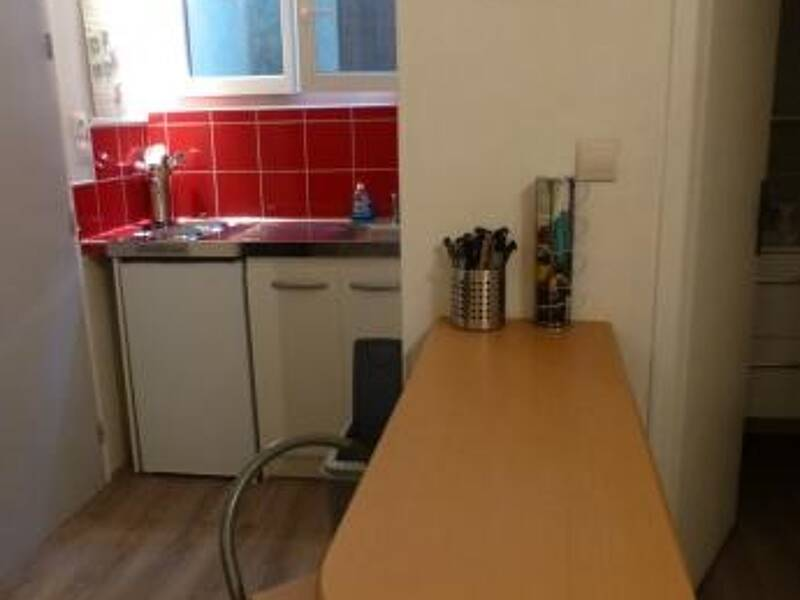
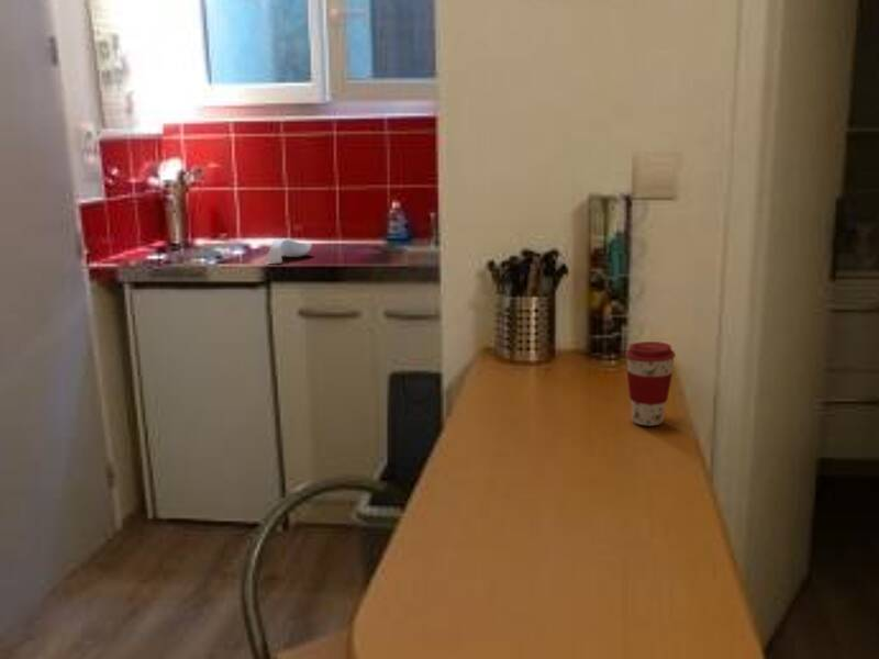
+ spoon rest [267,237,313,264]
+ coffee cup [624,340,677,427]
